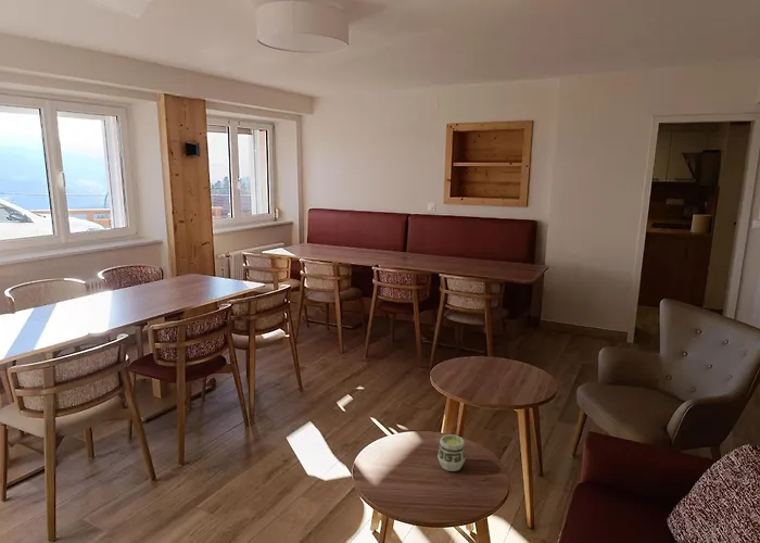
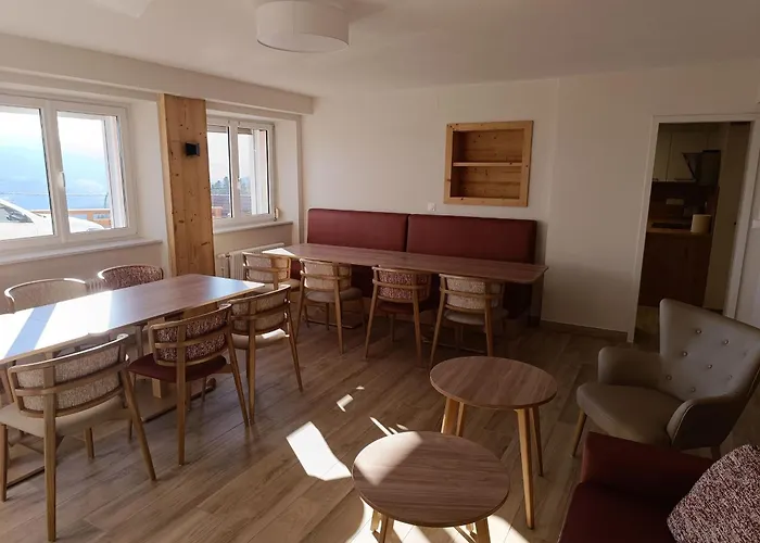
- cup [436,433,467,472]
